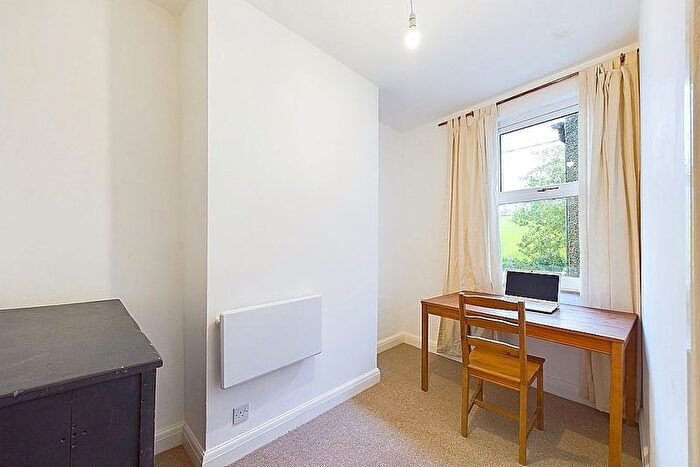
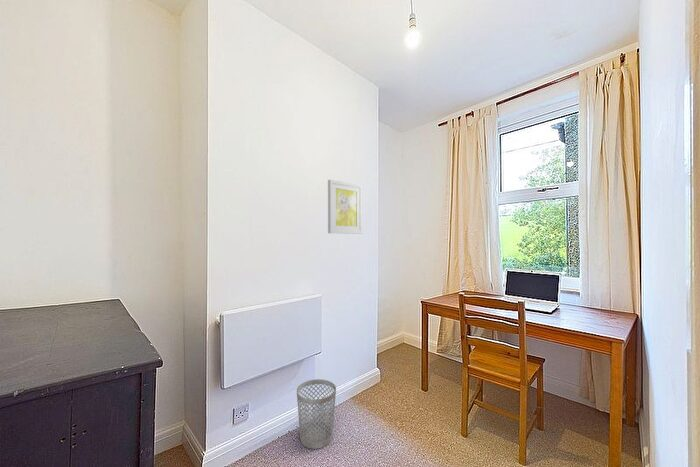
+ wastebasket [296,378,337,450]
+ wall art [327,179,363,235]
